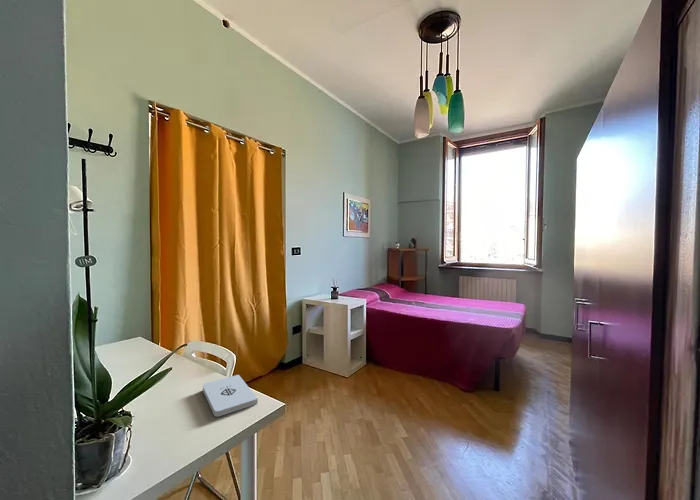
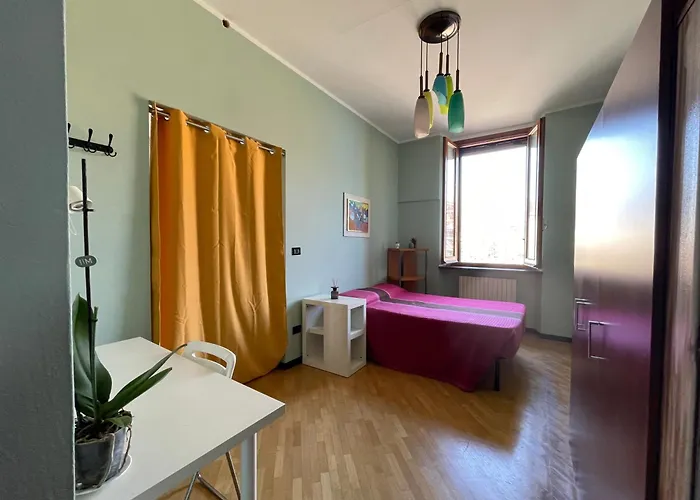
- notepad [202,374,259,418]
